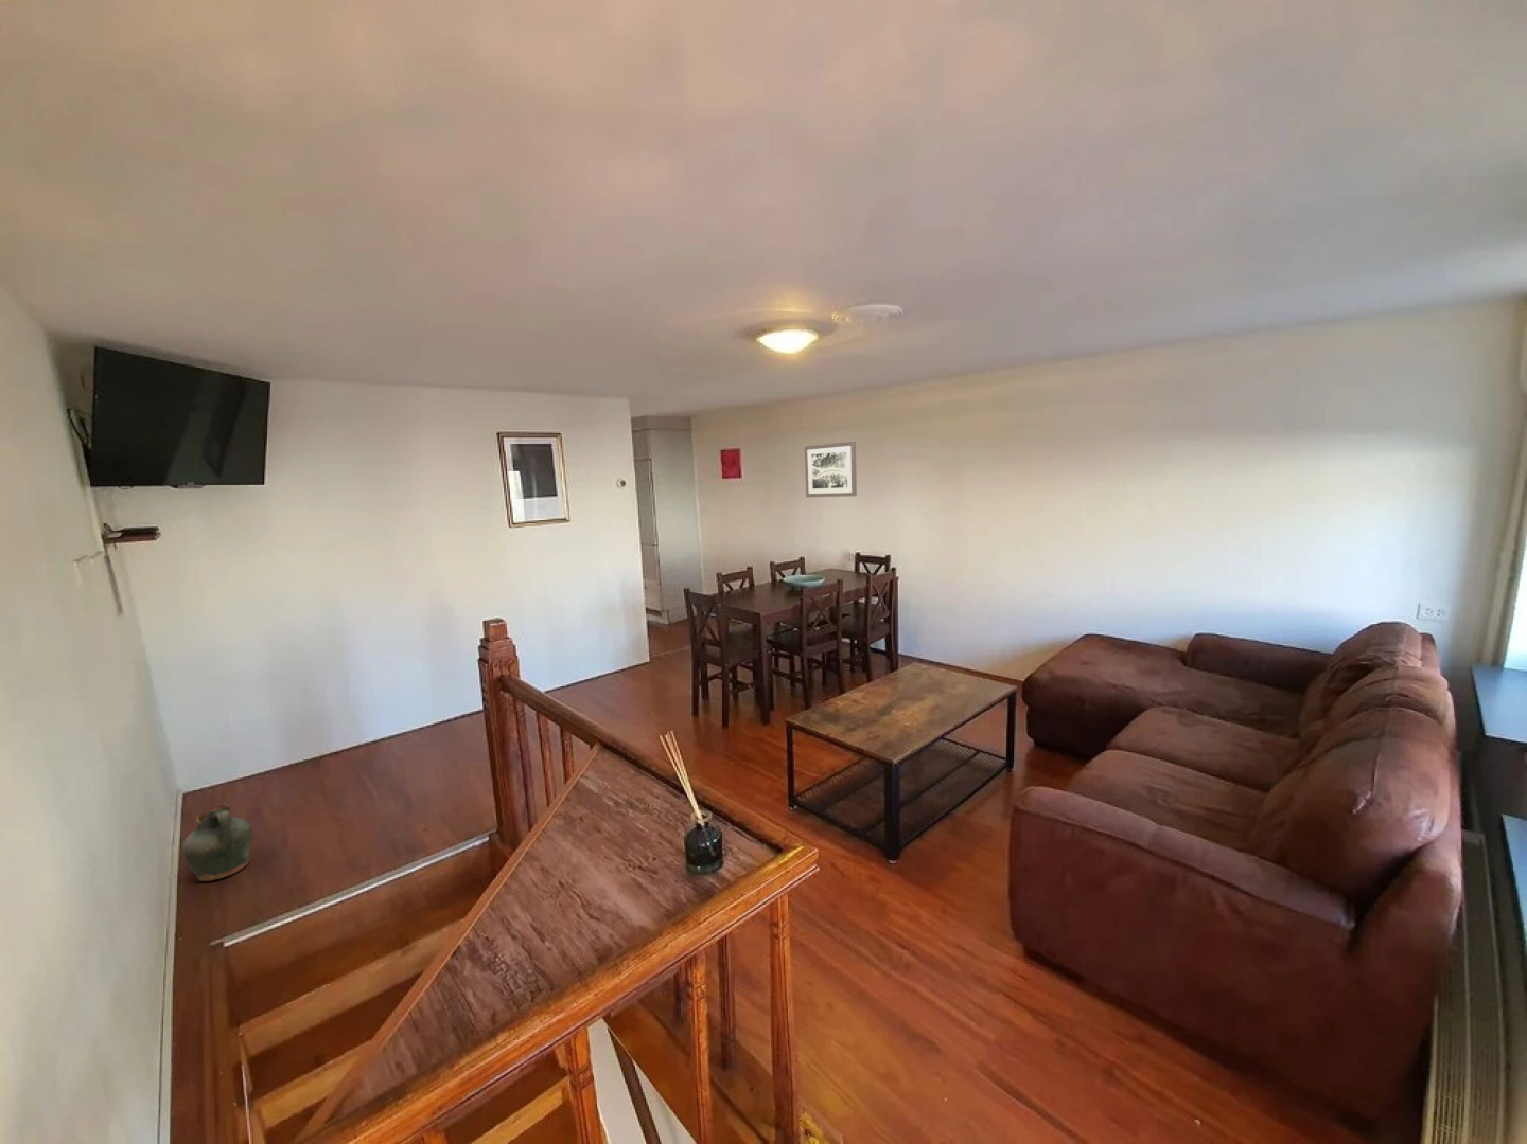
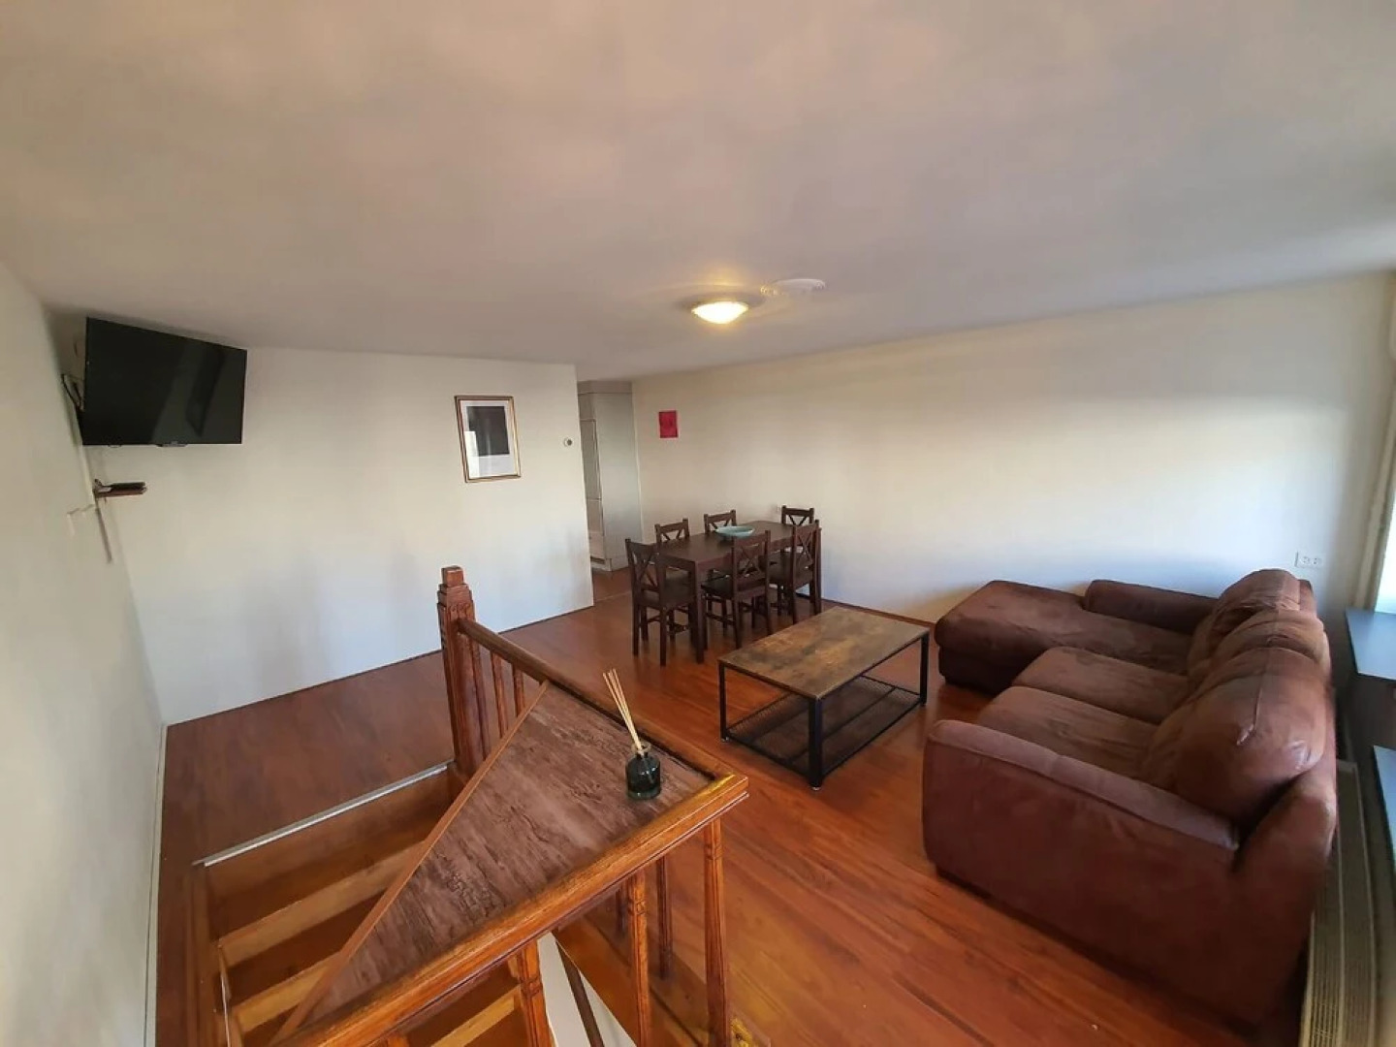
- wall art [804,441,857,497]
- ceramic jug [180,803,254,882]
